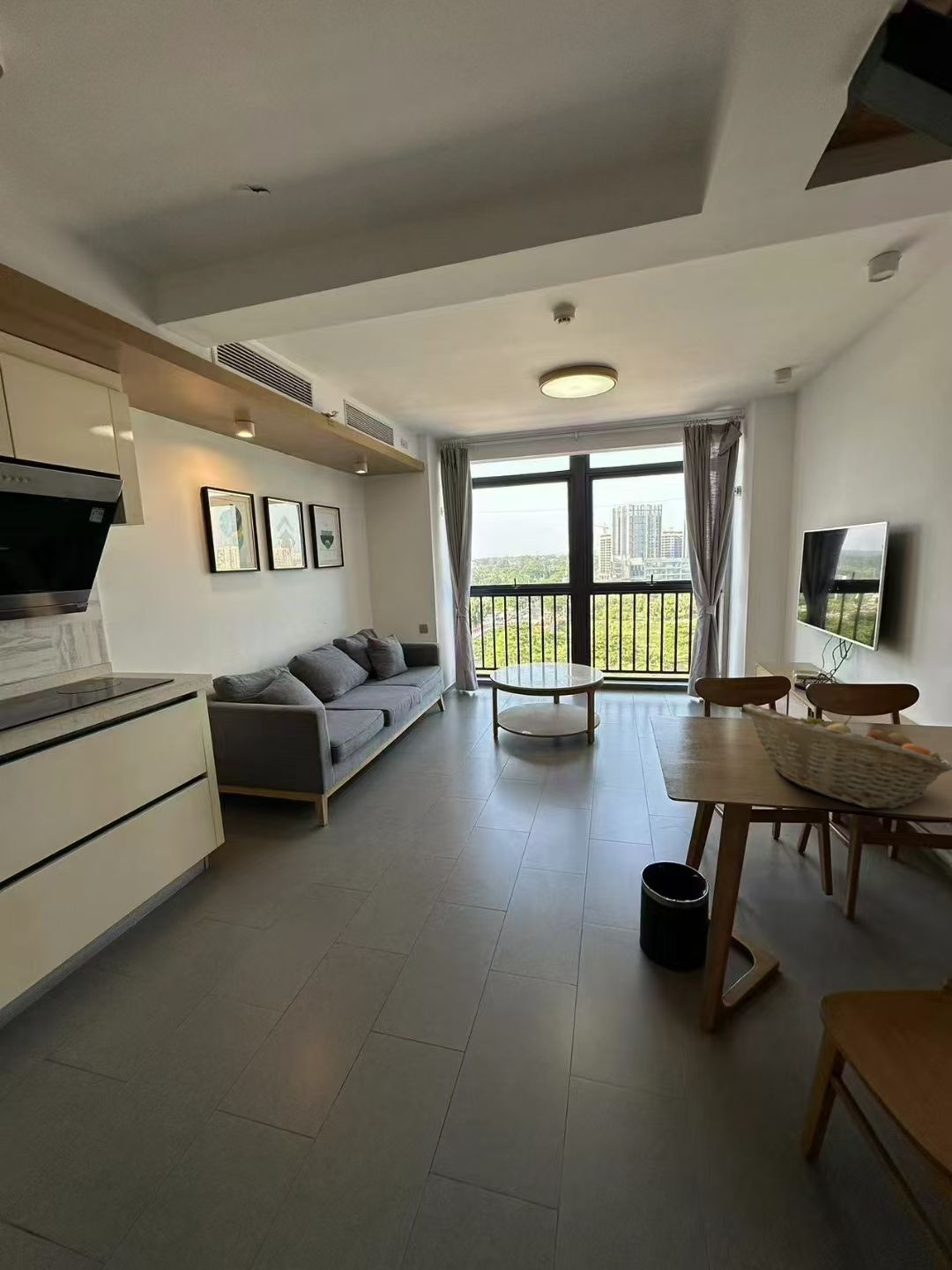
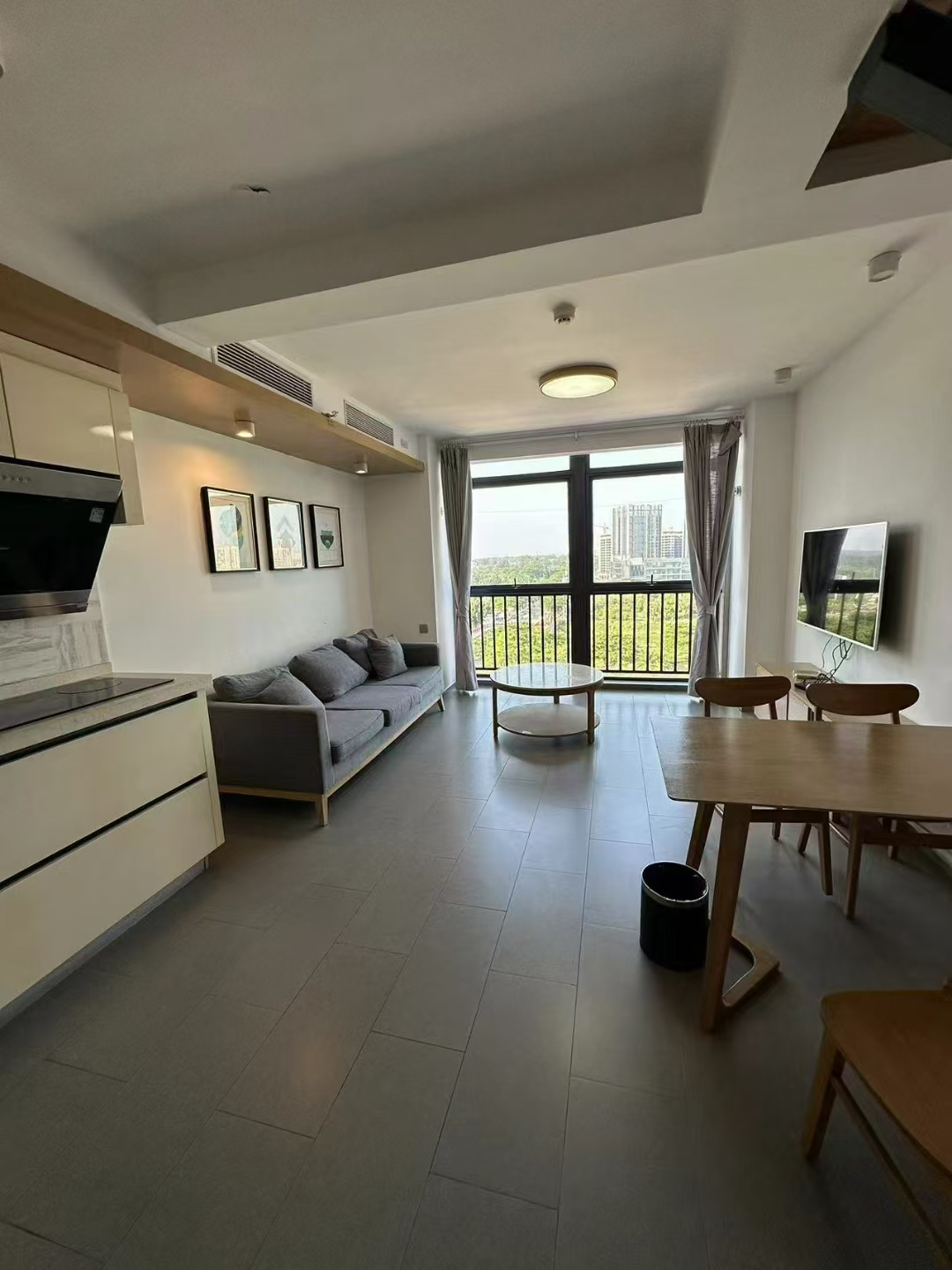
- fruit basket [742,703,952,810]
